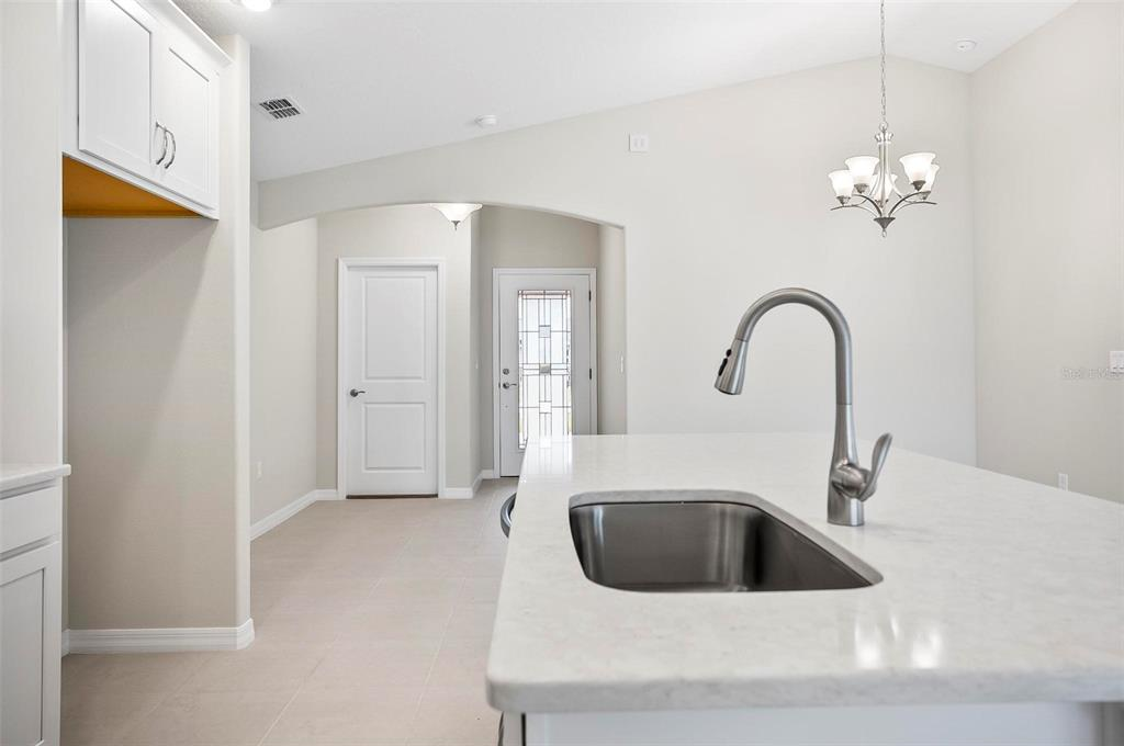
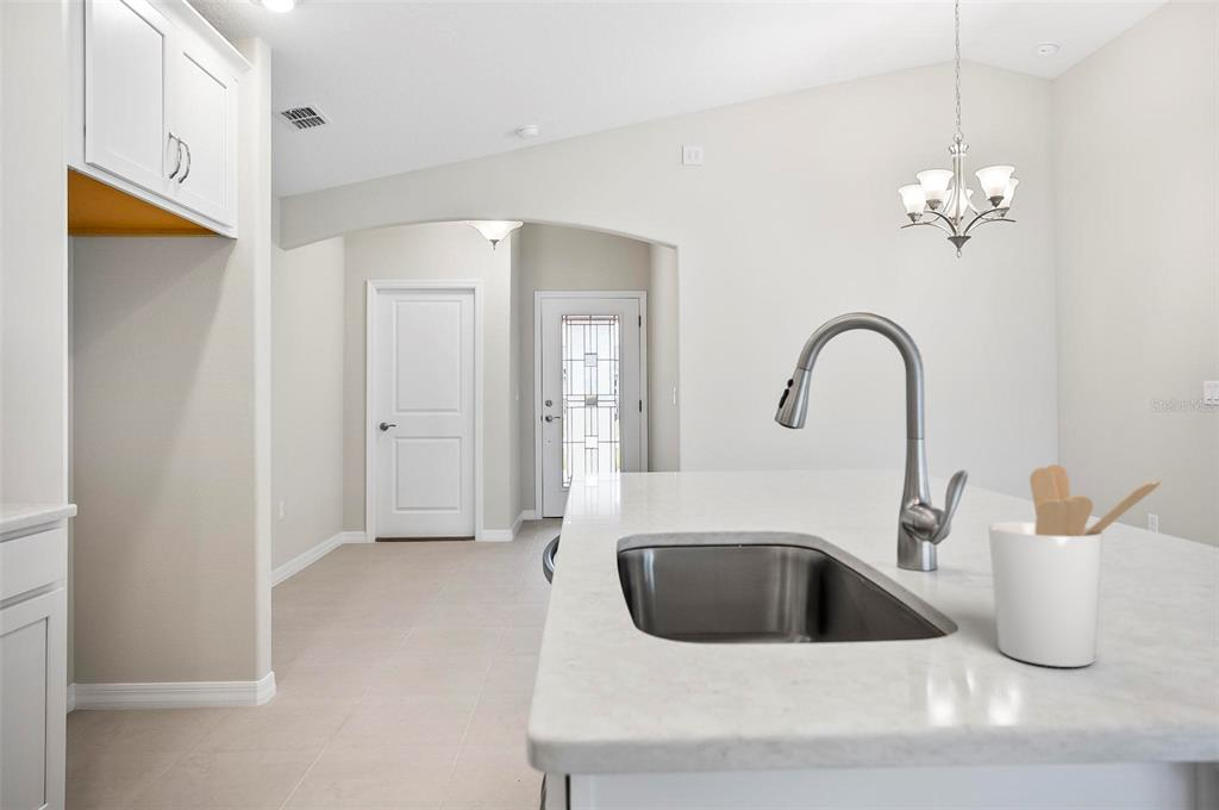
+ utensil holder [987,463,1165,668]
